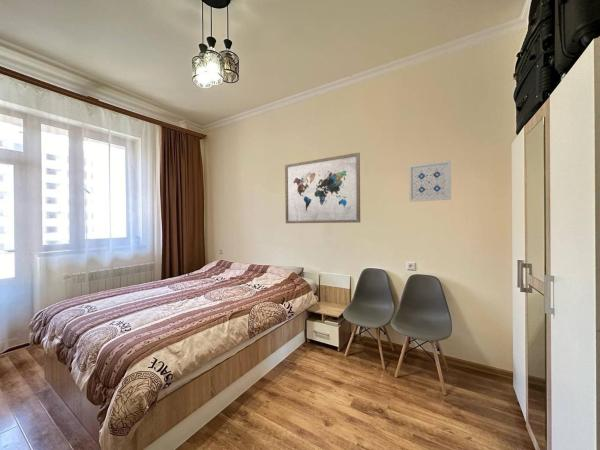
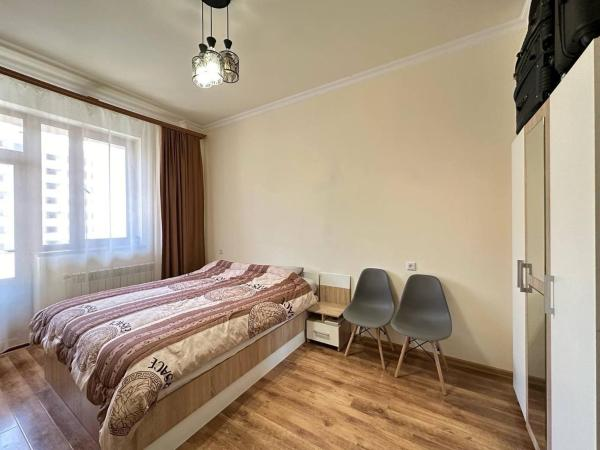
- wall art [284,152,361,224]
- wall art [408,160,452,203]
